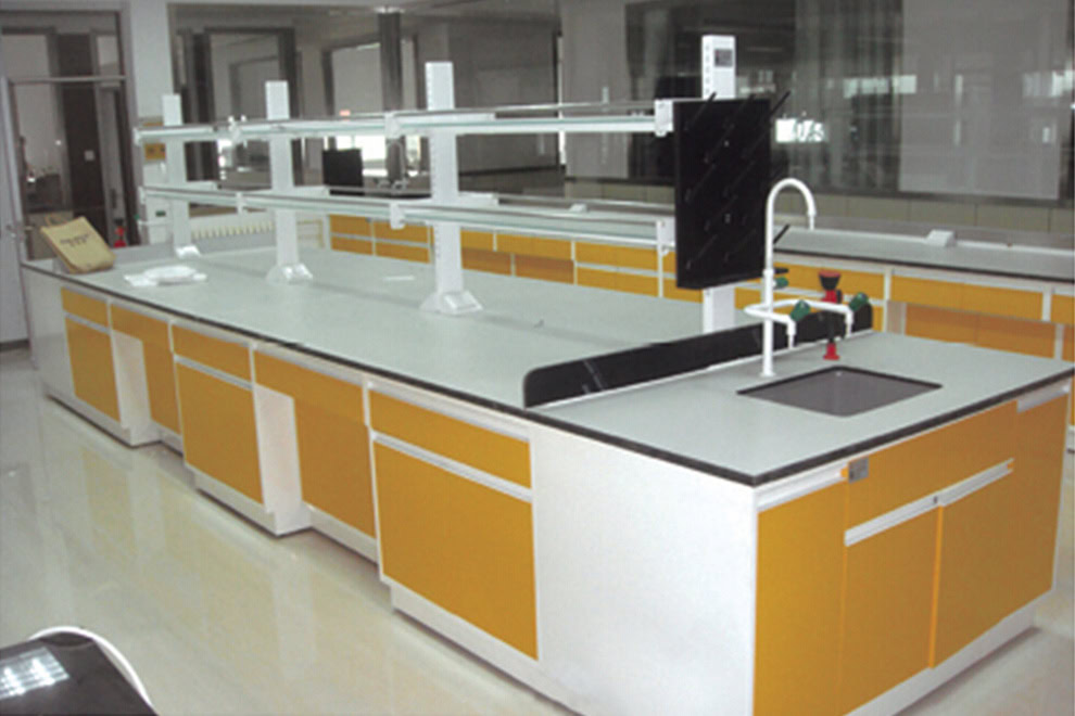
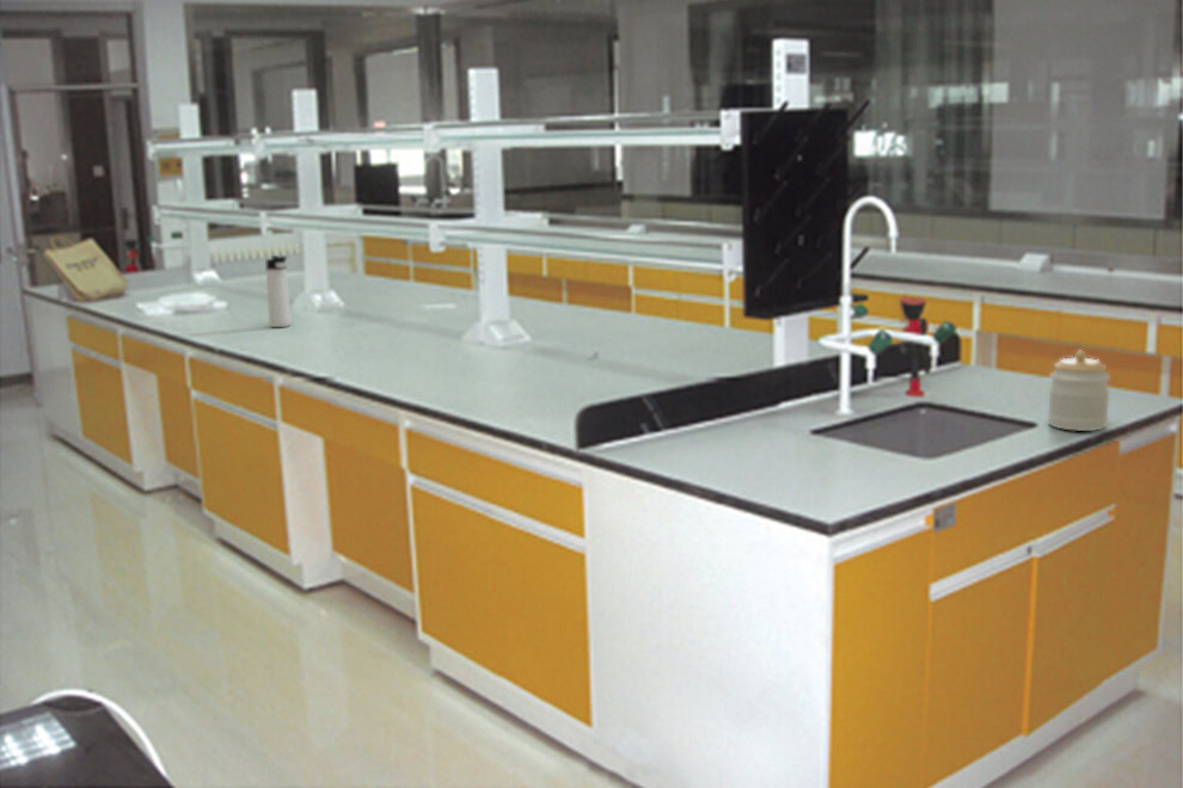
+ jar [1047,350,1111,432]
+ thermos bottle [265,254,293,328]
